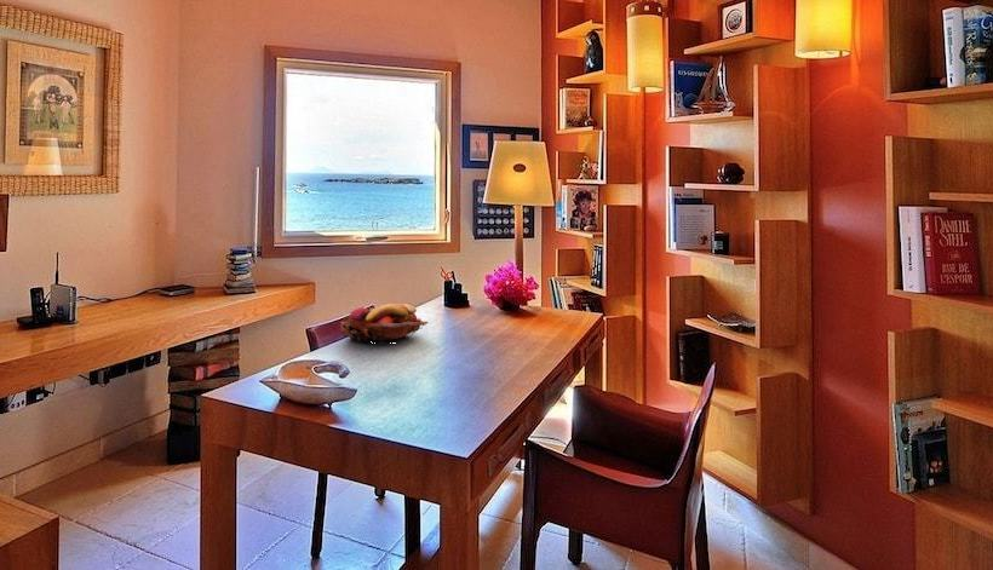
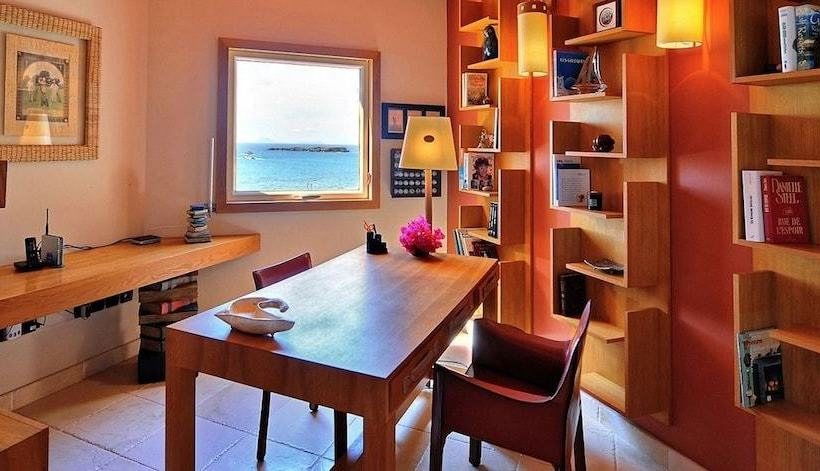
- fruit basket [339,303,429,344]
